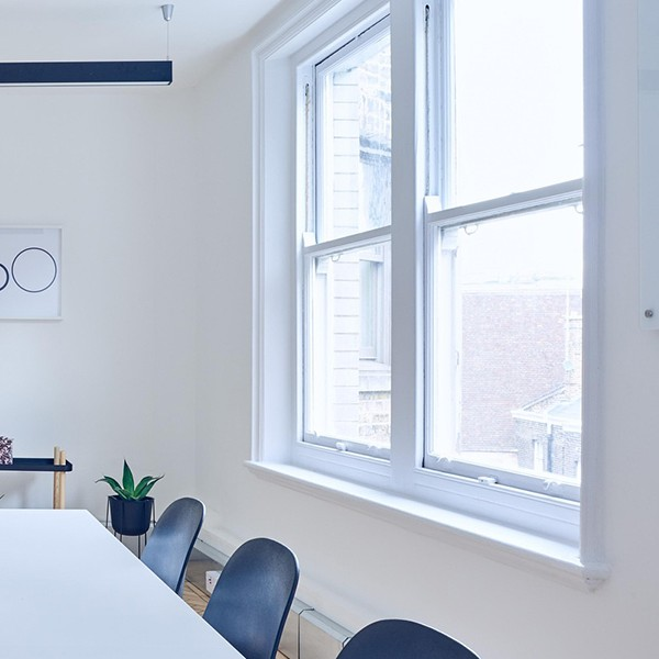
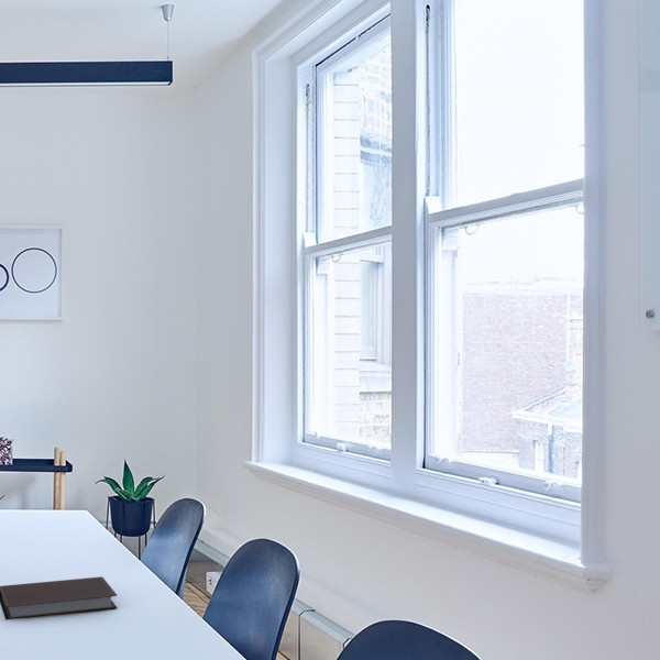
+ notebook [0,575,119,622]
